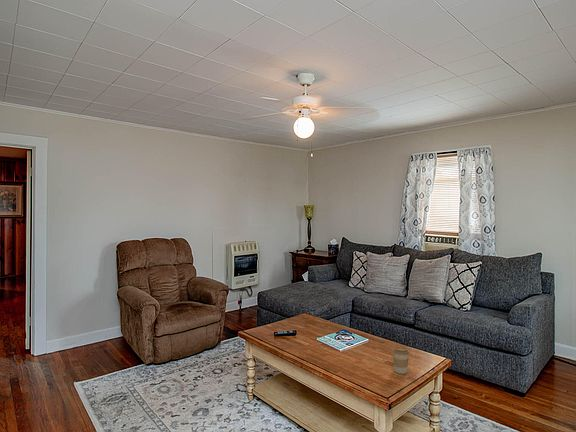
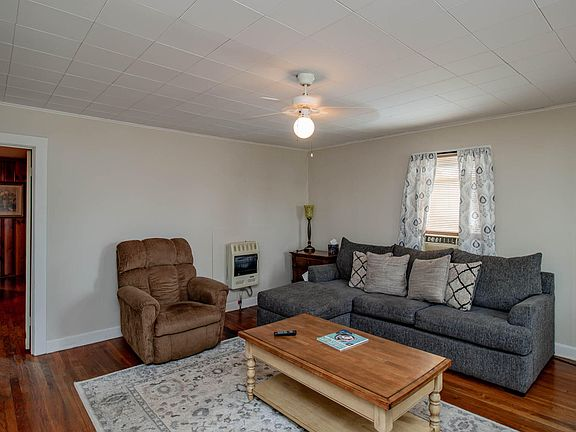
- coffee cup [391,346,410,375]
